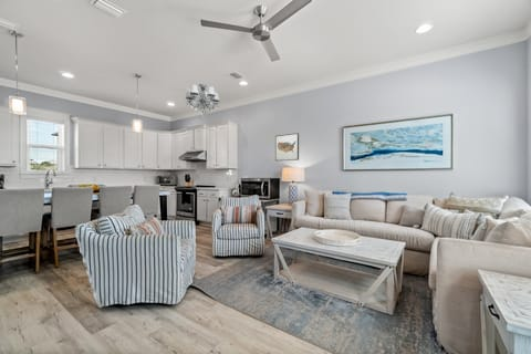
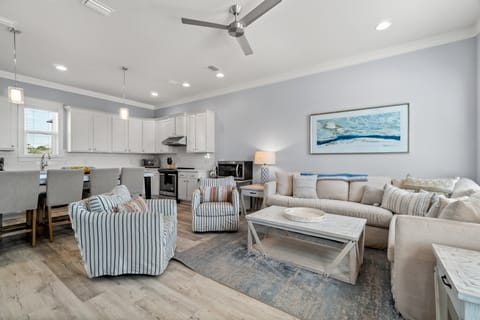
- wall art [274,133,300,162]
- chandelier [185,82,220,118]
